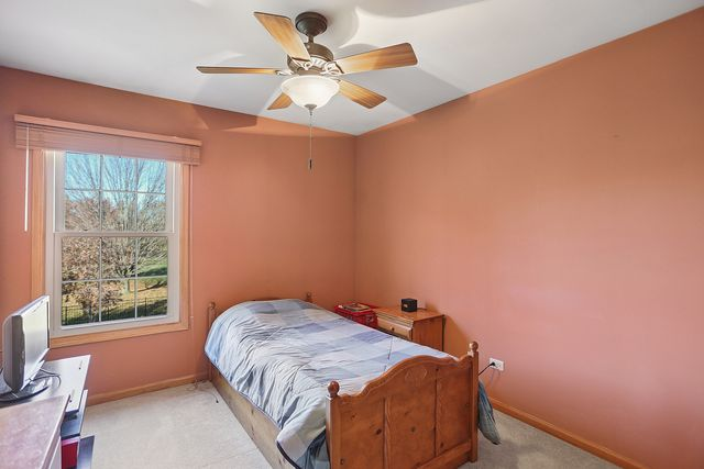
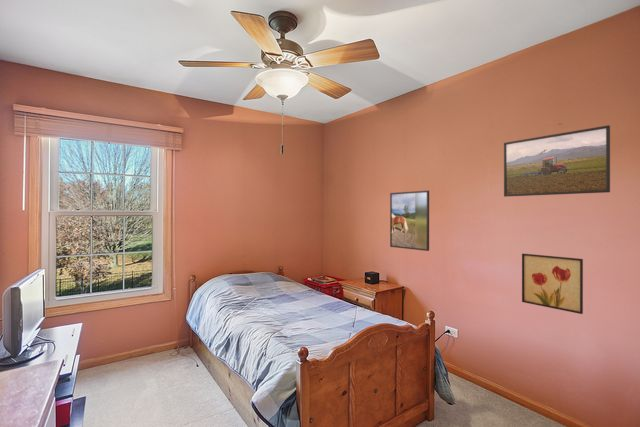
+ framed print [503,124,611,198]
+ wall art [521,253,584,315]
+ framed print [389,190,430,252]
